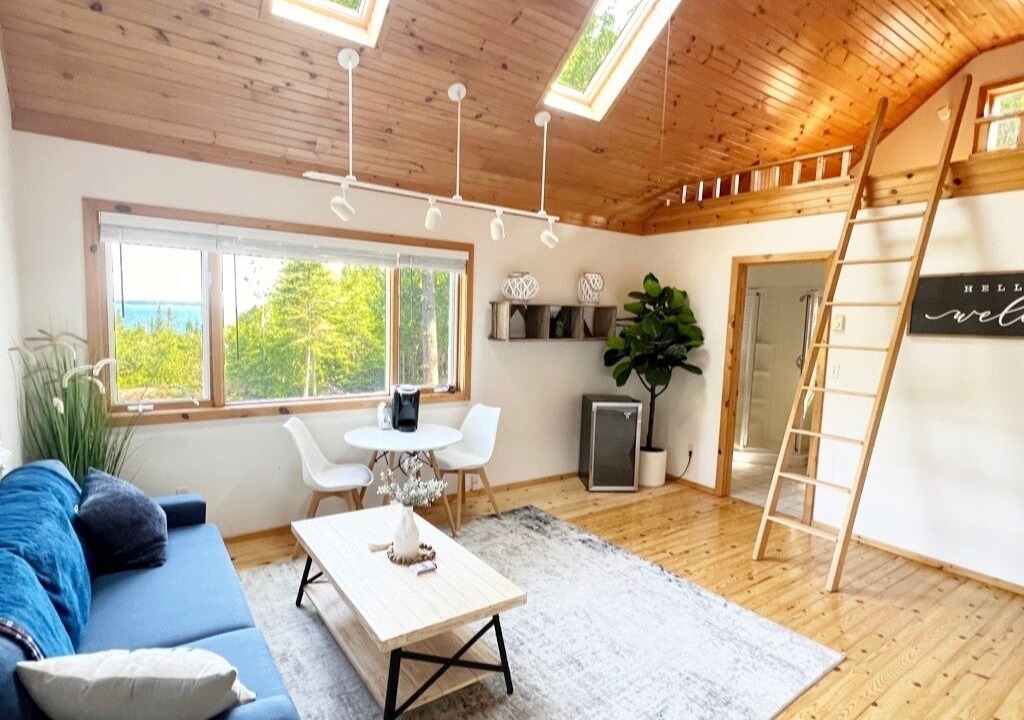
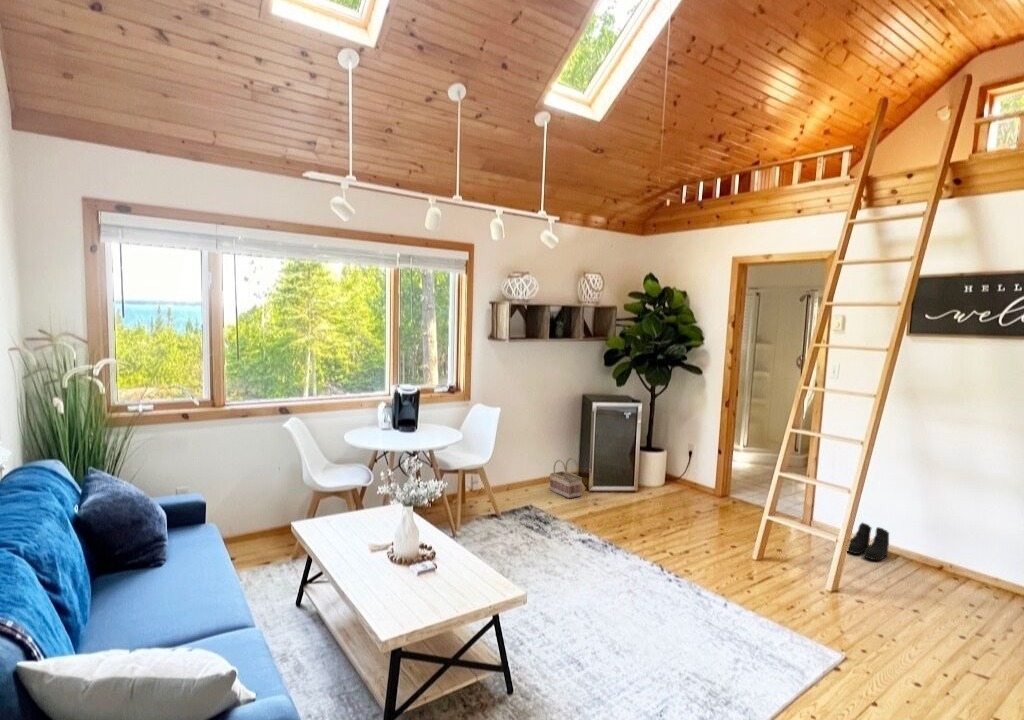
+ boots [846,522,890,562]
+ basket [549,457,583,499]
